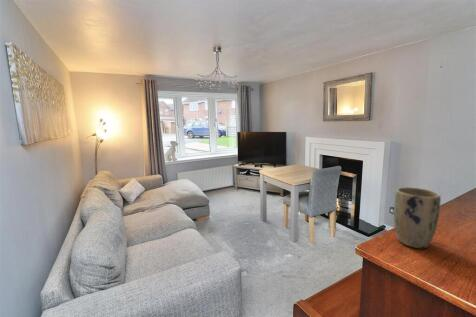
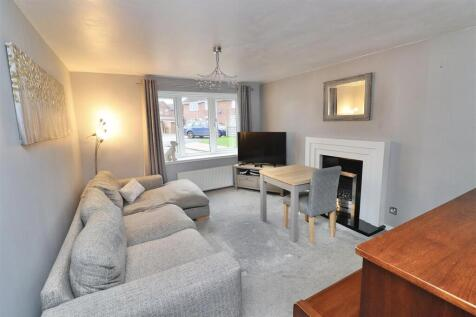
- plant pot [393,186,442,249]
